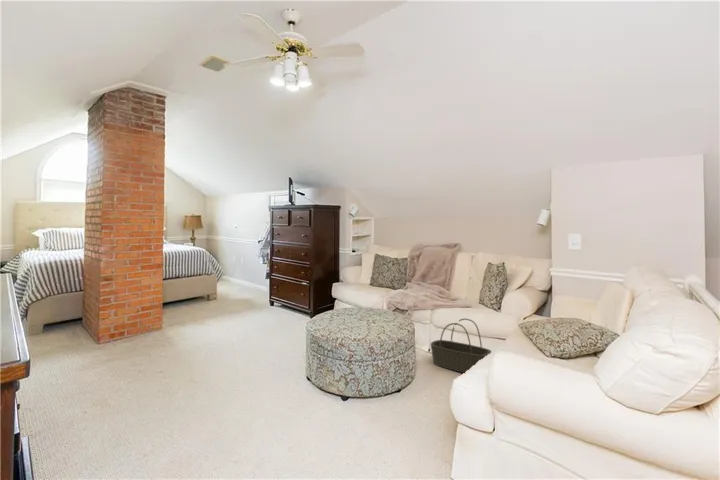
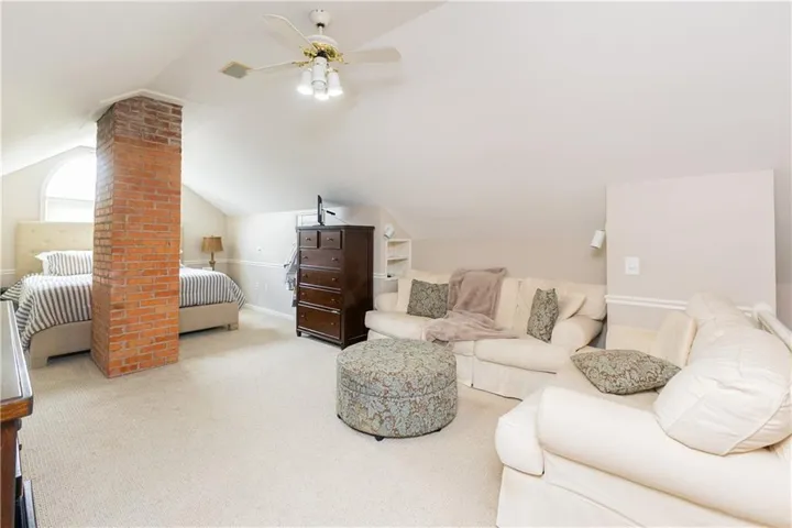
- basket [430,318,492,374]
